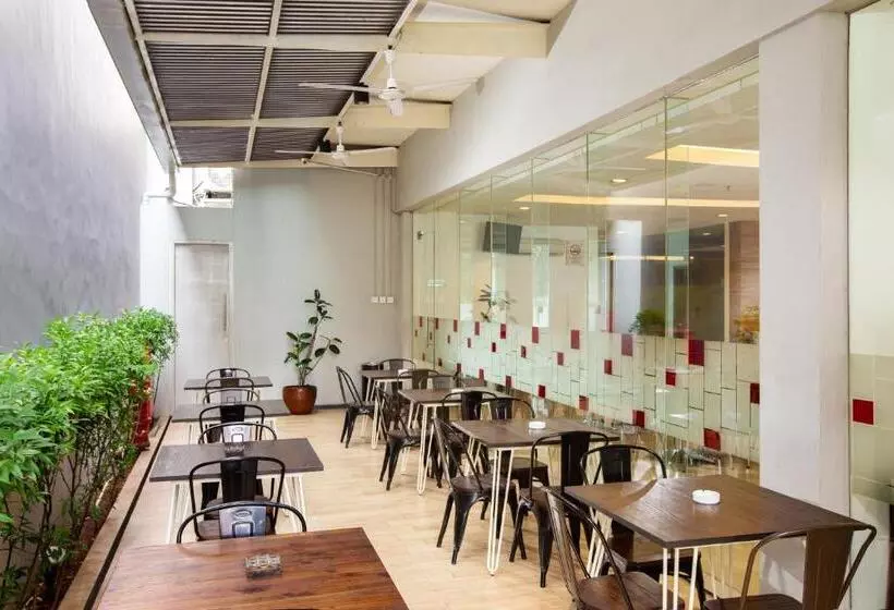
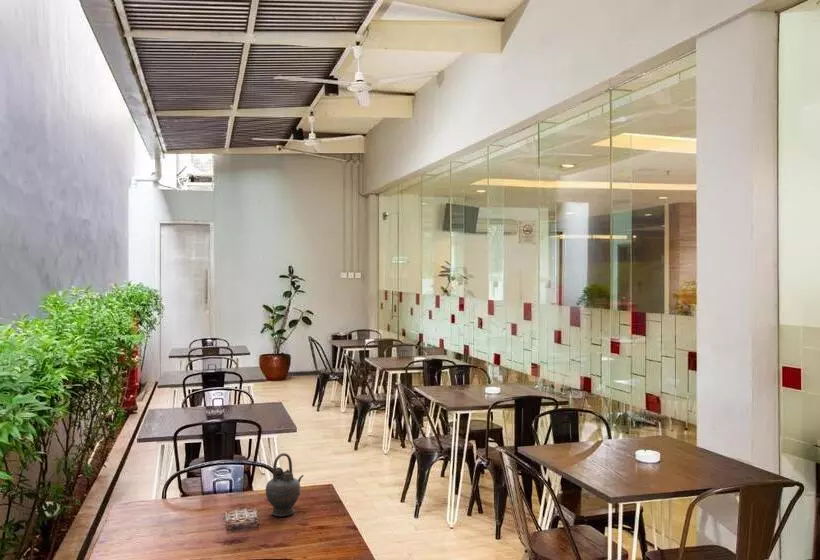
+ teapot [265,452,305,517]
